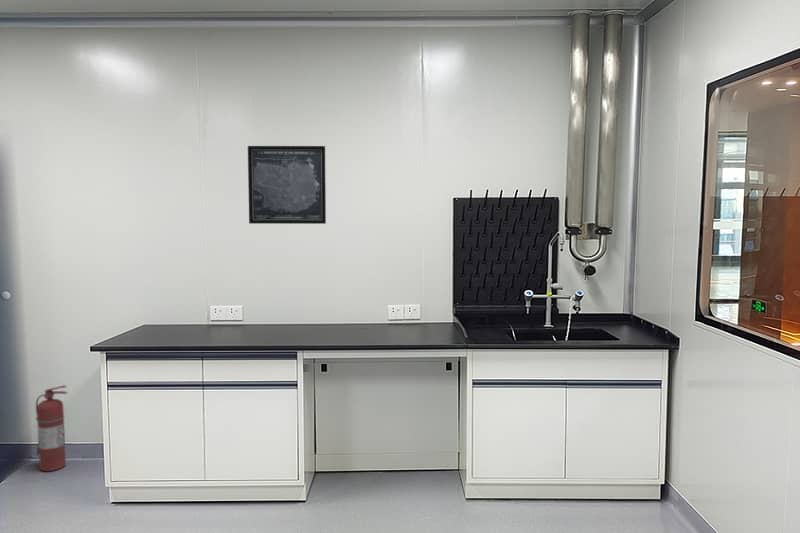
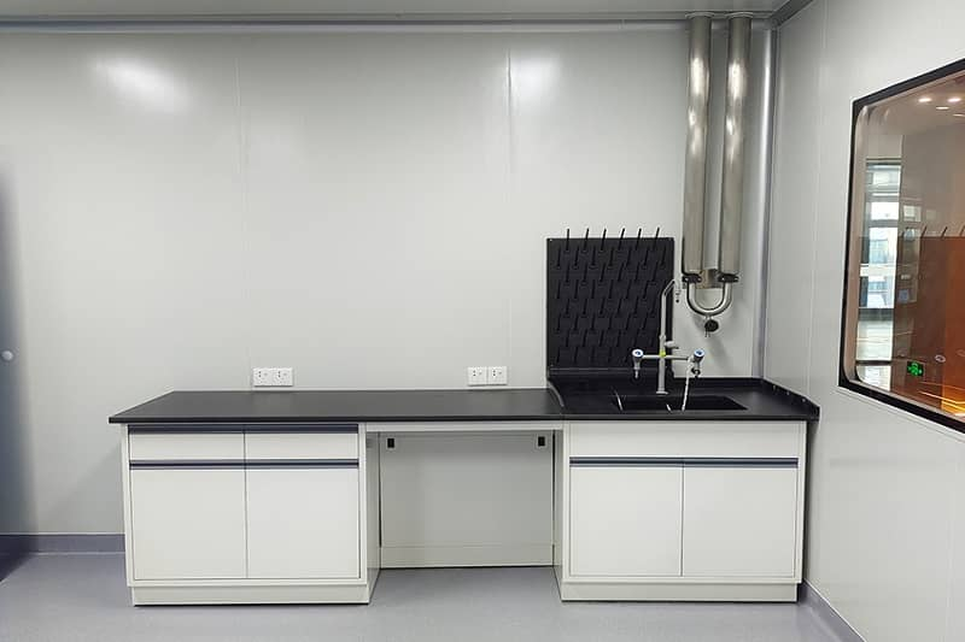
- fire extinguisher [35,384,69,472]
- wall art [247,145,327,225]
